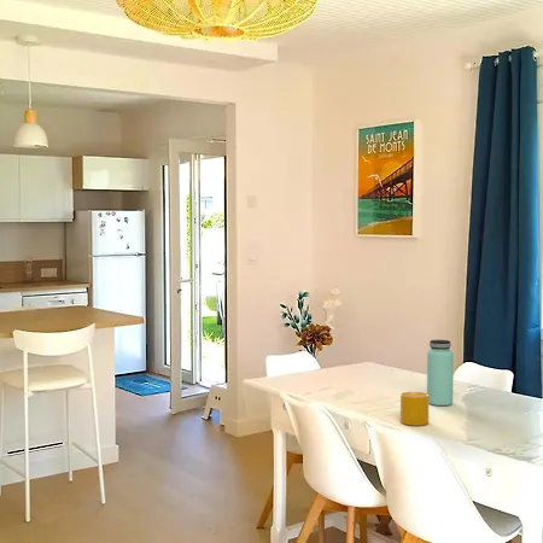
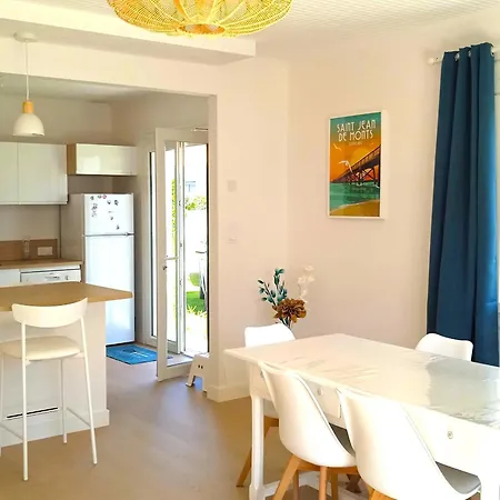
- cup [399,391,430,427]
- bottle [426,339,455,407]
